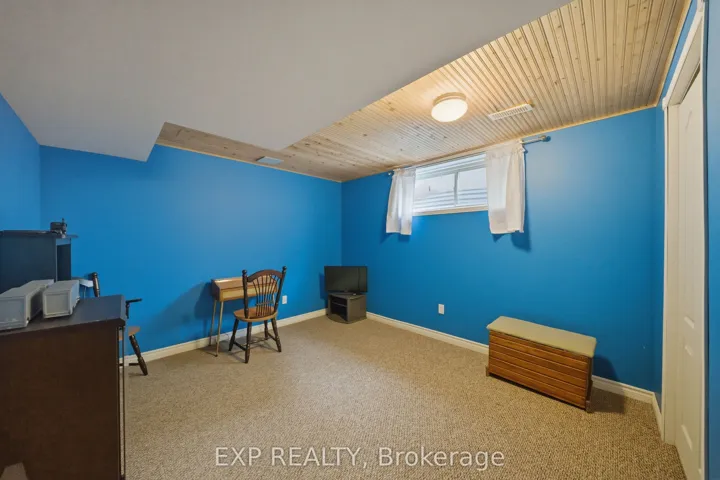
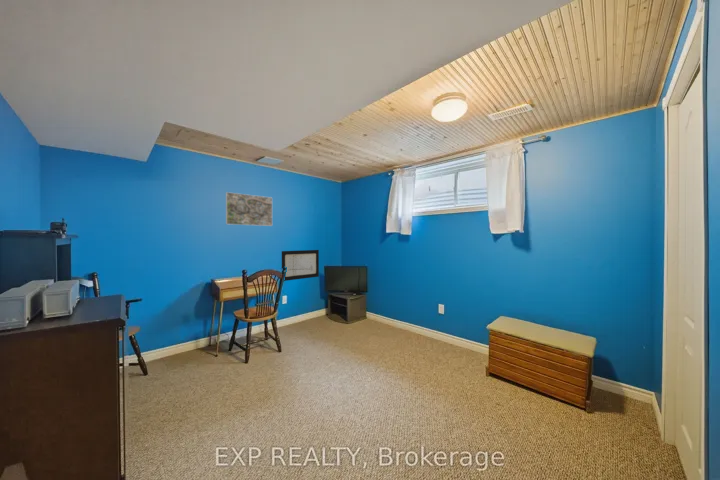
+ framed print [225,191,273,227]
+ wall art [281,249,320,282]
